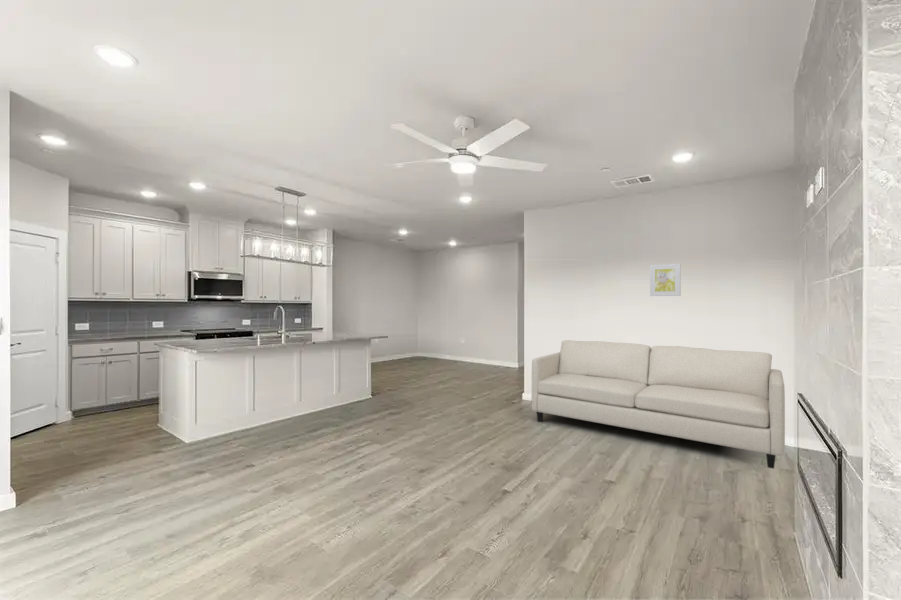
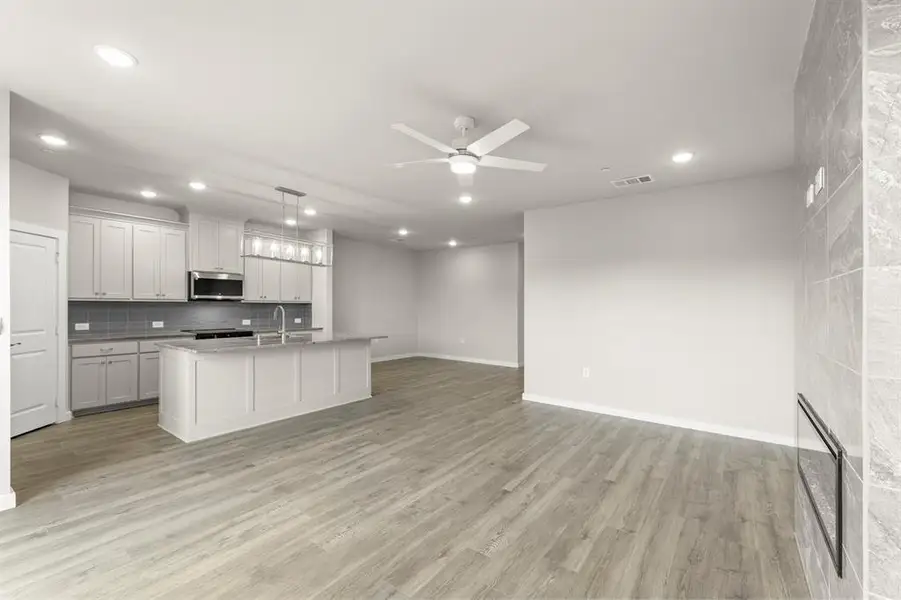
- sofa [531,339,786,470]
- wall art [649,263,682,297]
